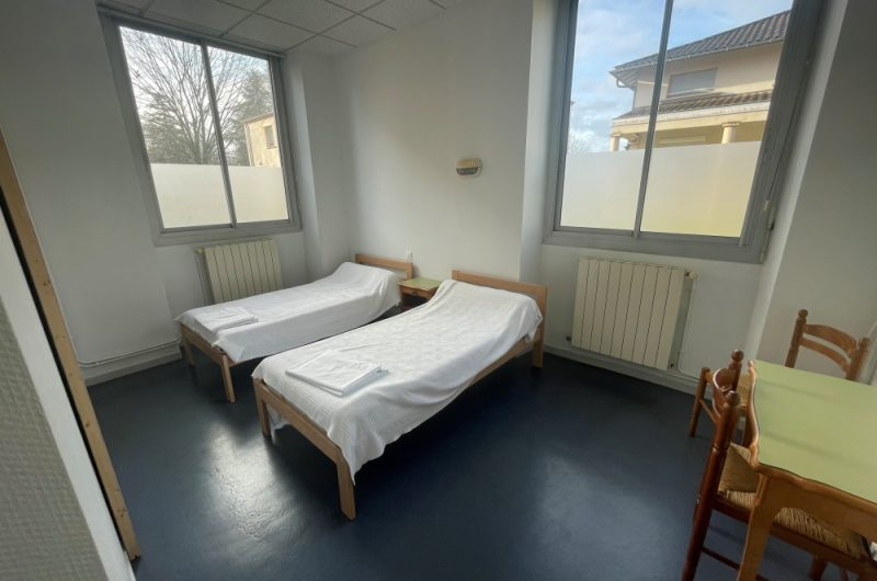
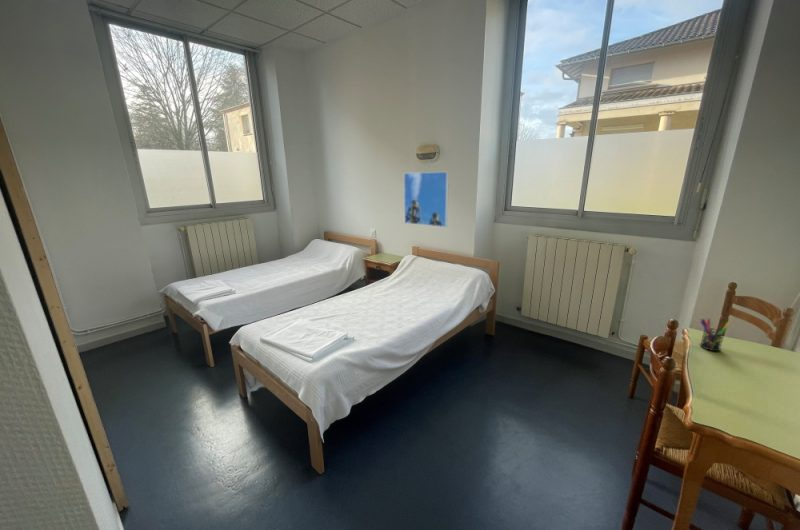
+ pen holder [699,318,731,352]
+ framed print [403,171,450,228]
